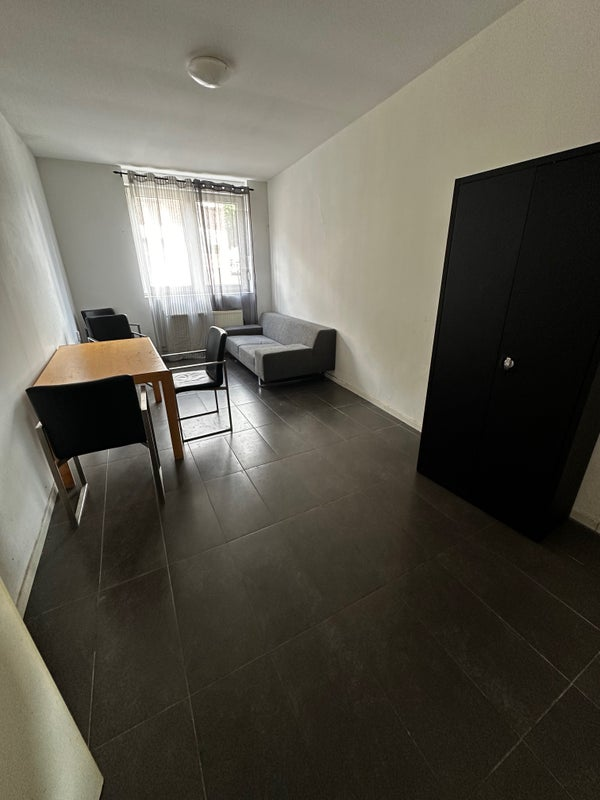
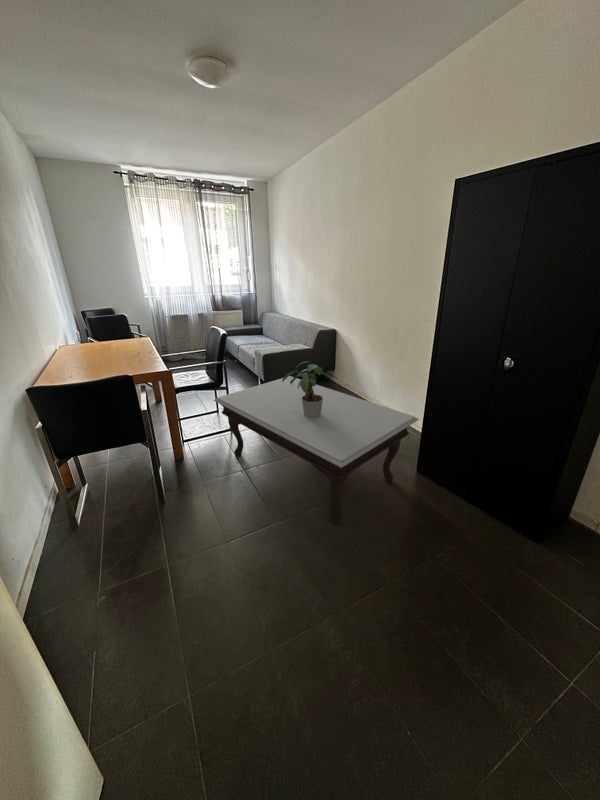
+ potted plant [282,360,327,418]
+ coffee table [213,375,420,525]
